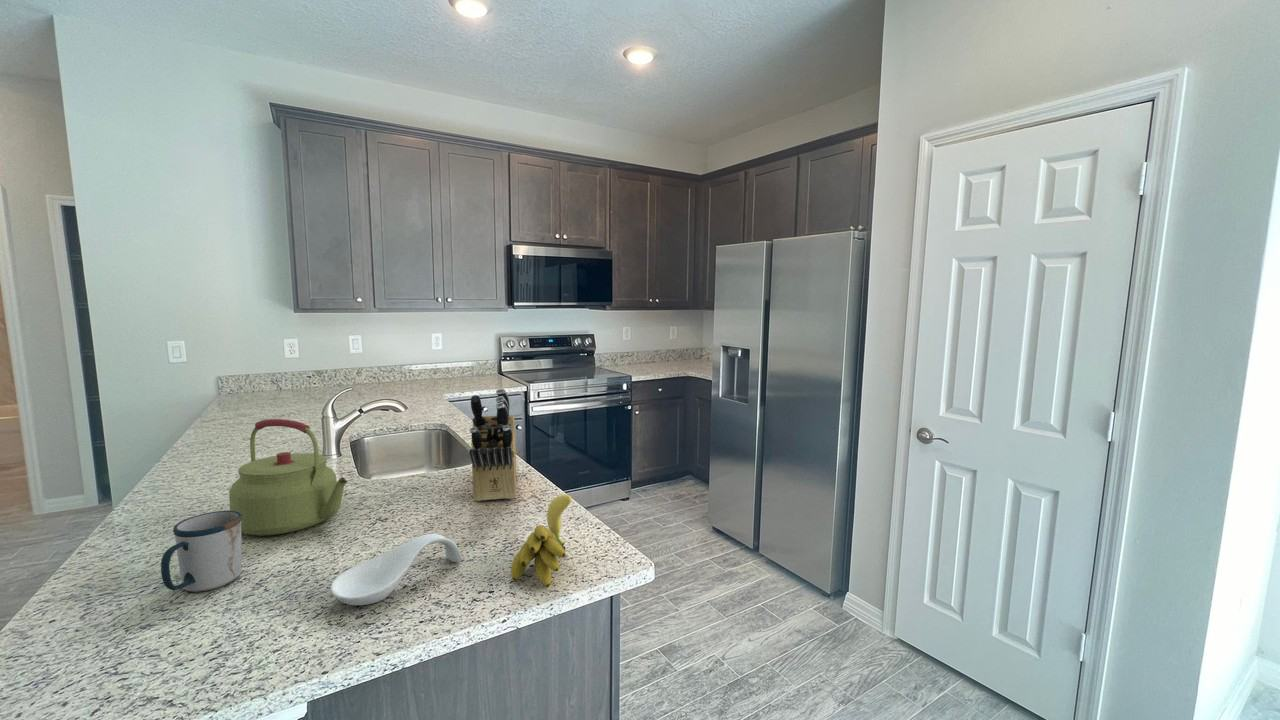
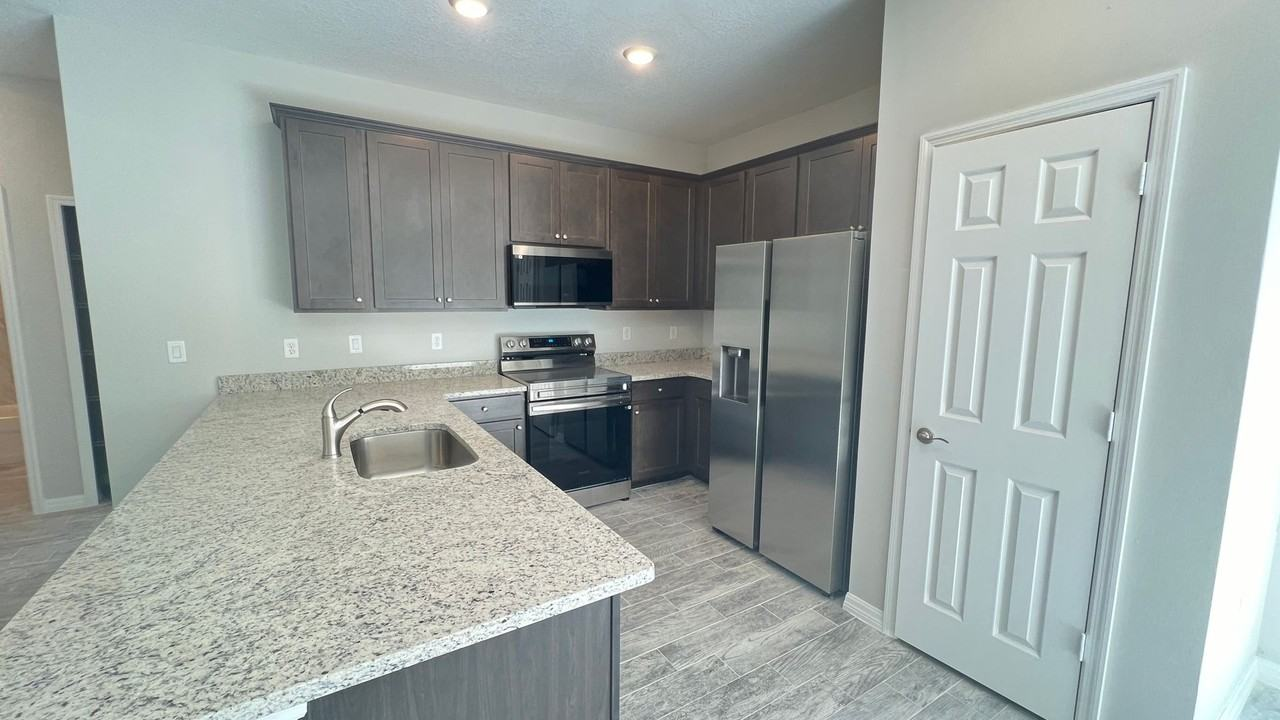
- knife block [469,387,517,502]
- banana [510,494,573,588]
- kettle [228,418,348,537]
- spoon rest [329,533,462,606]
- mug [160,510,243,593]
